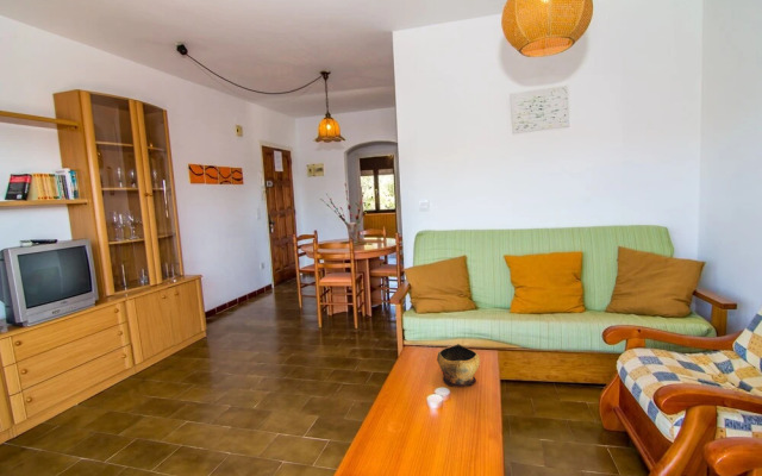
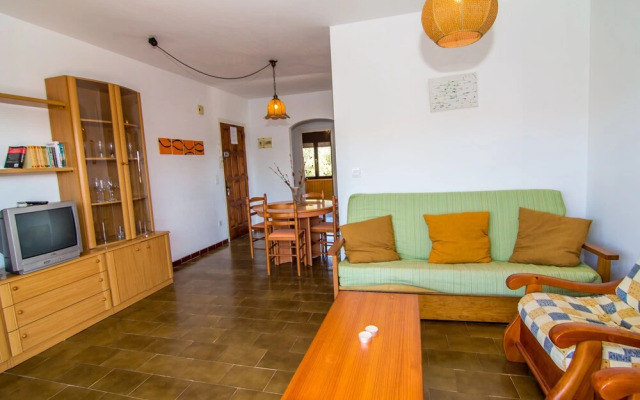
- decorative bowl [436,343,481,388]
